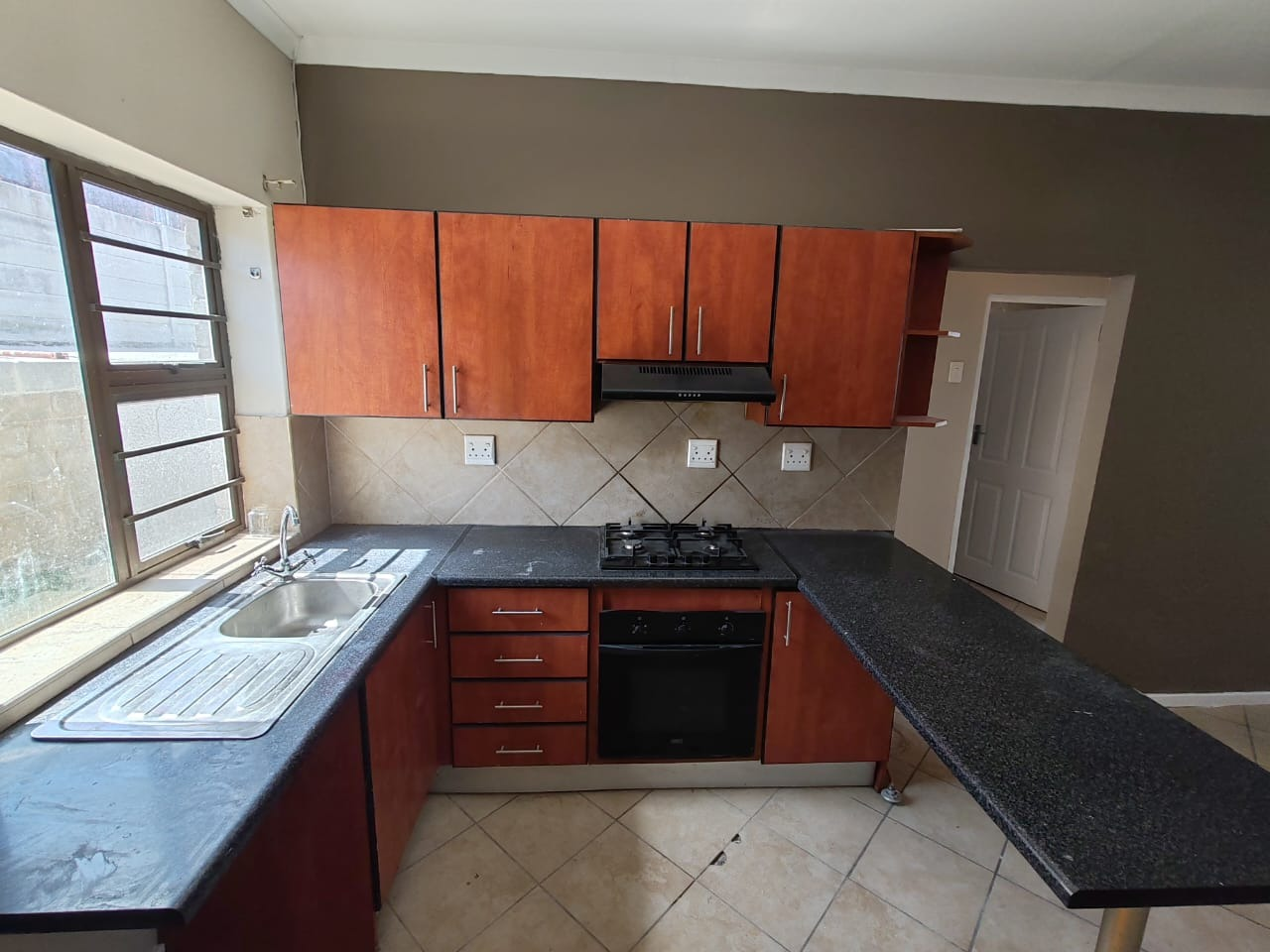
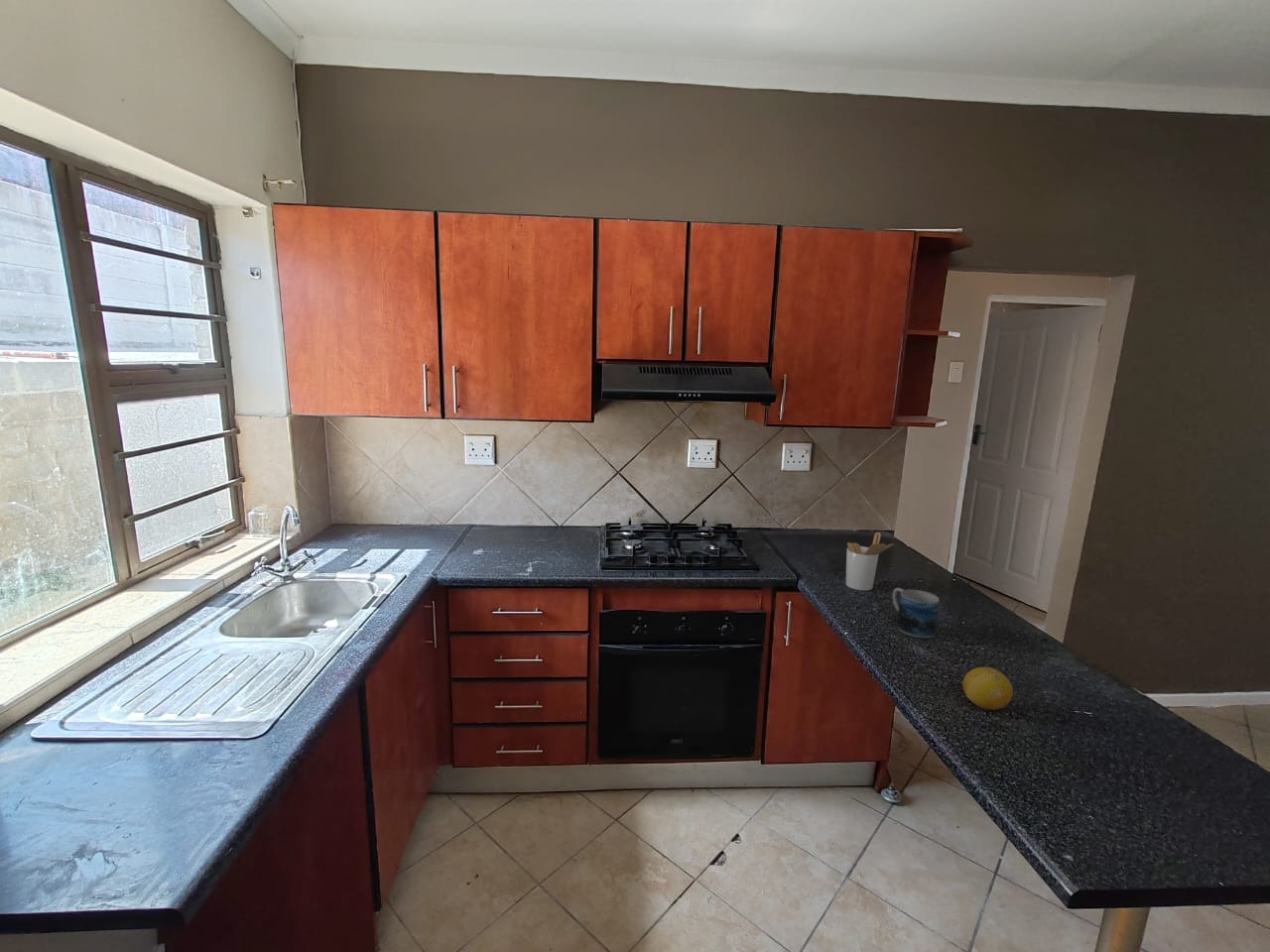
+ utensil holder [844,532,895,592]
+ fruit [961,666,1014,710]
+ mug [892,587,941,640]
